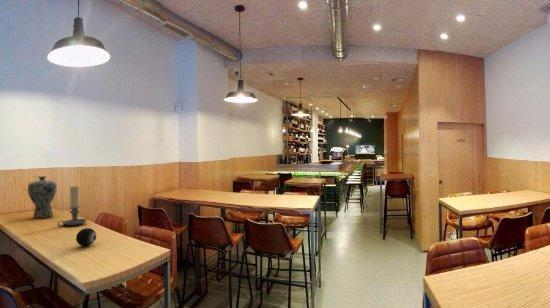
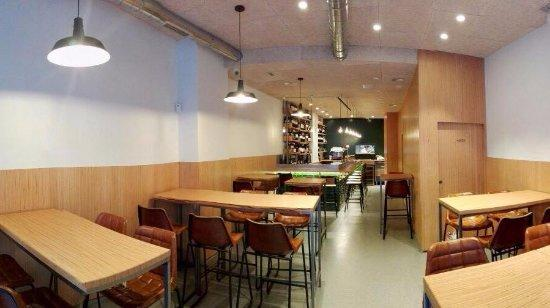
- candle holder [57,185,88,227]
- speaker [75,227,98,247]
- vase [27,175,57,219]
